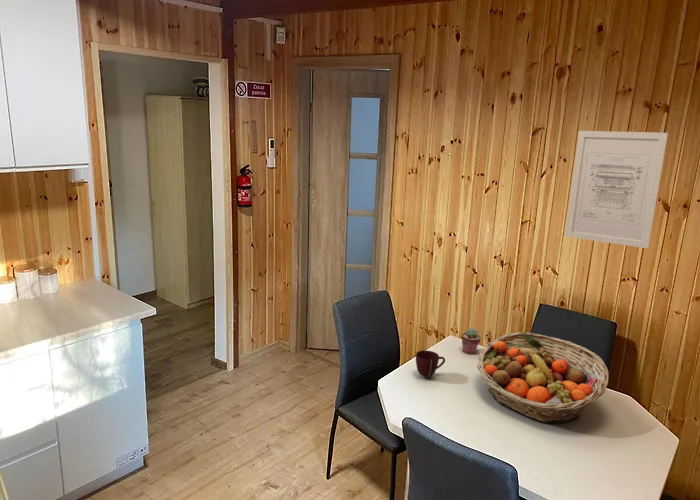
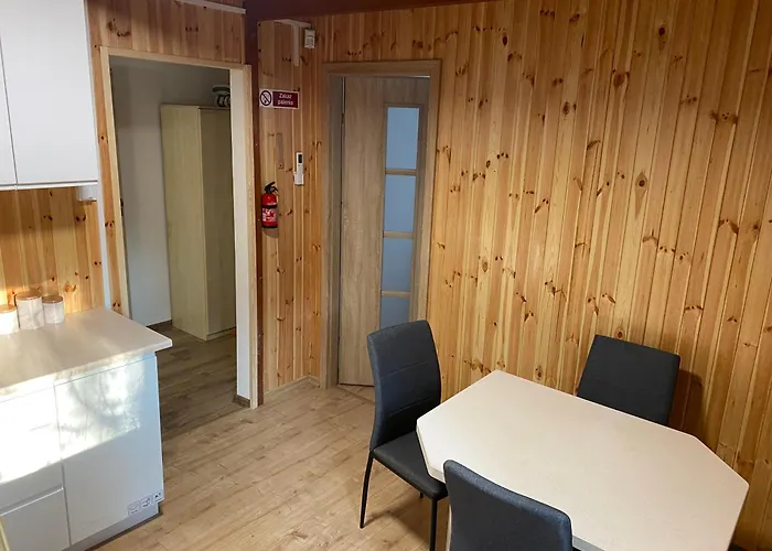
- potted succulent [460,327,482,355]
- wall art [564,130,669,249]
- mug [415,349,446,379]
- fruit basket [476,331,610,424]
